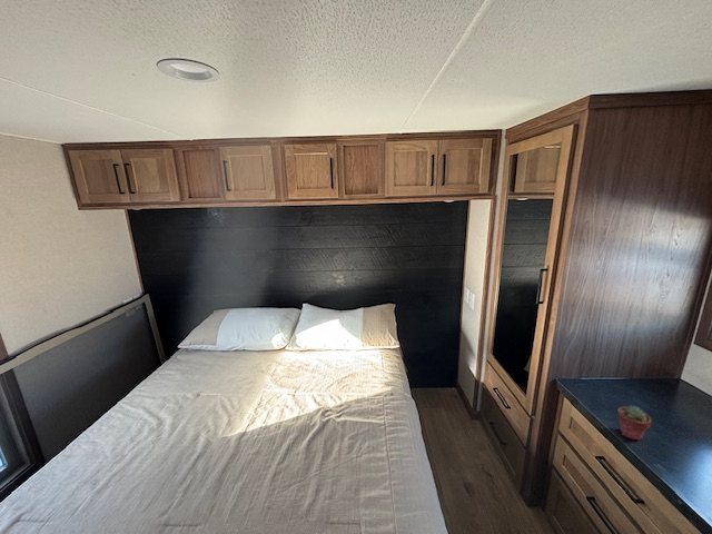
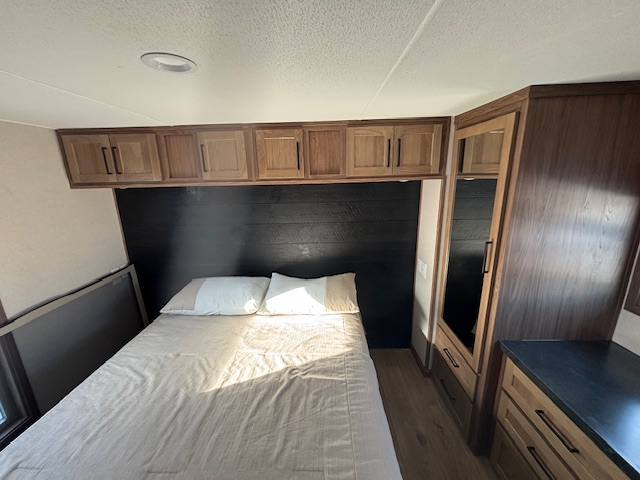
- potted succulent [616,405,652,442]
